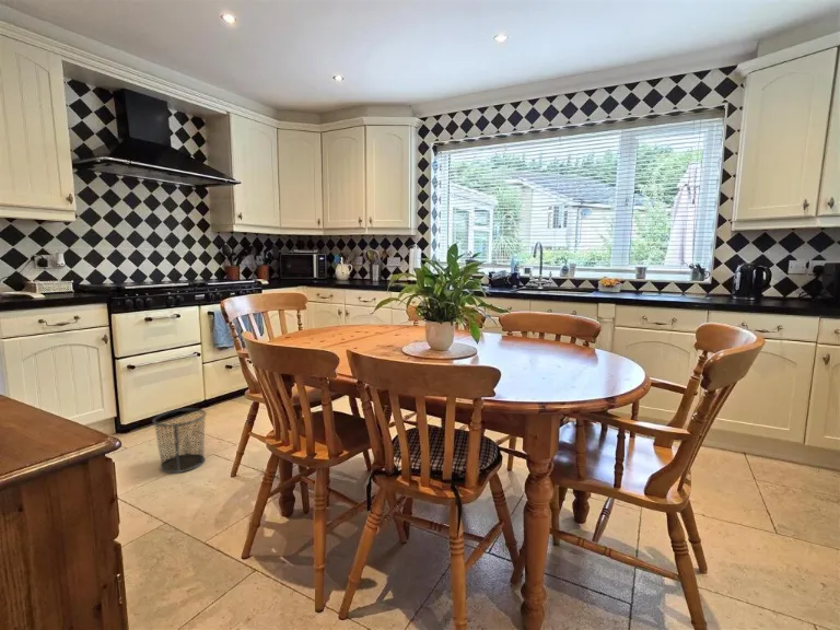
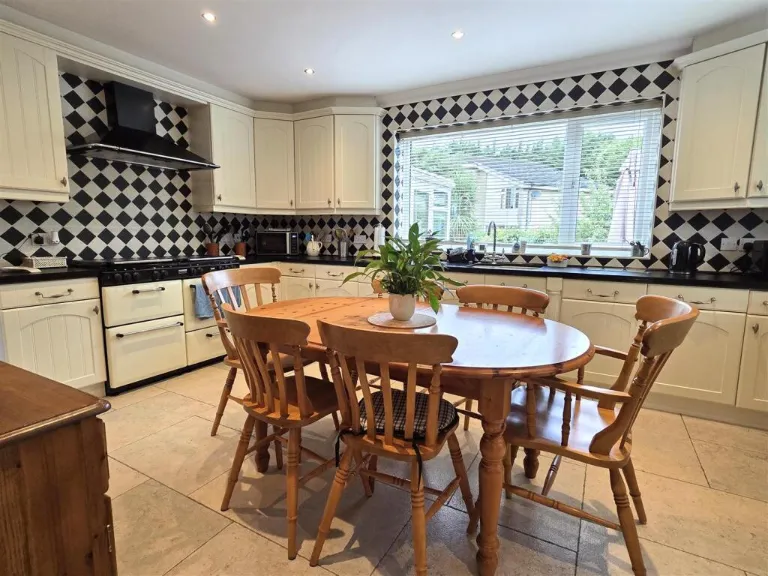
- waste bin [152,407,208,474]
